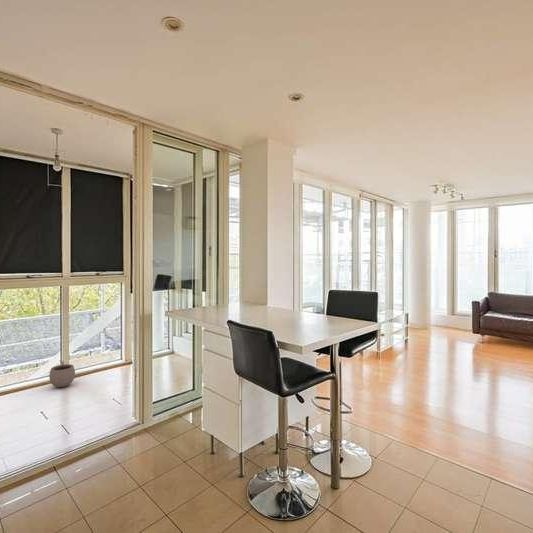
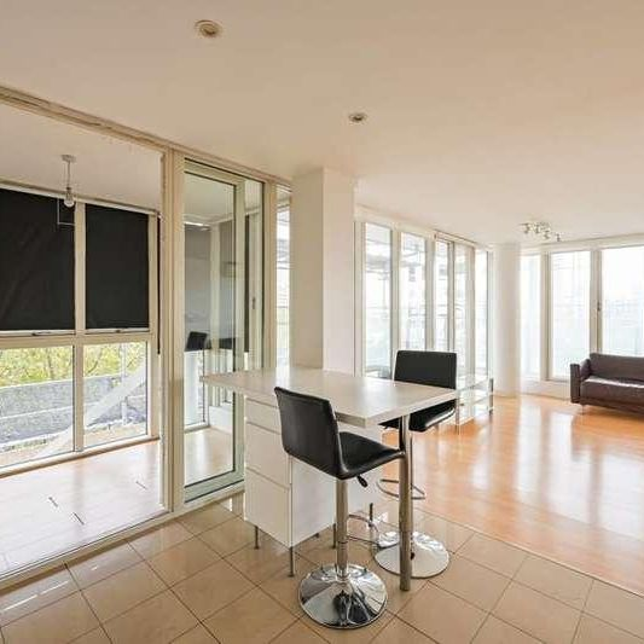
- plant pot [48,359,76,388]
